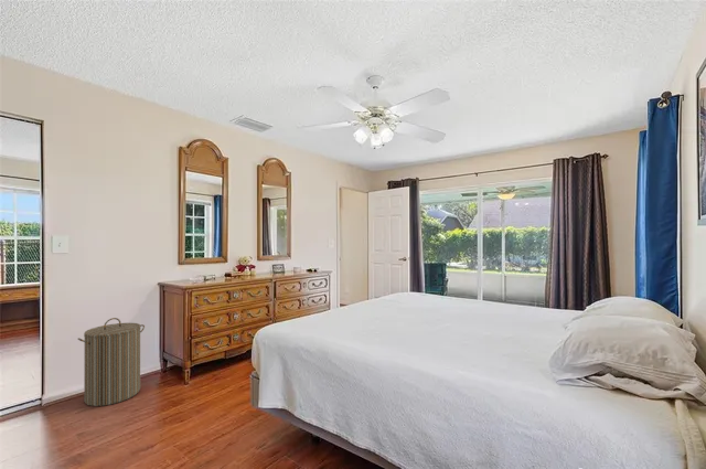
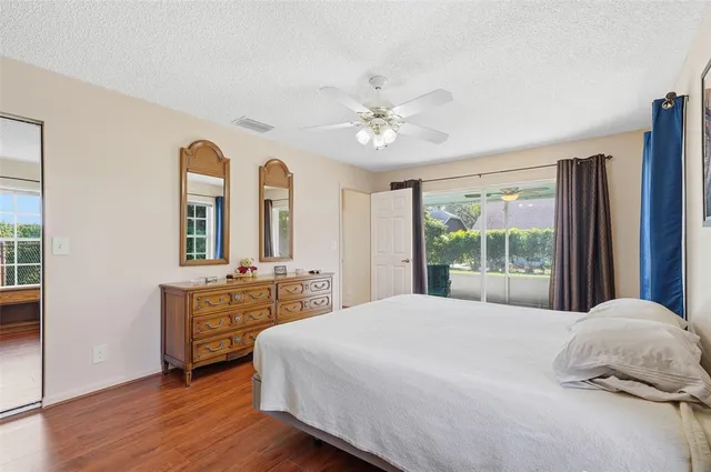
- laundry hamper [77,317,146,407]
